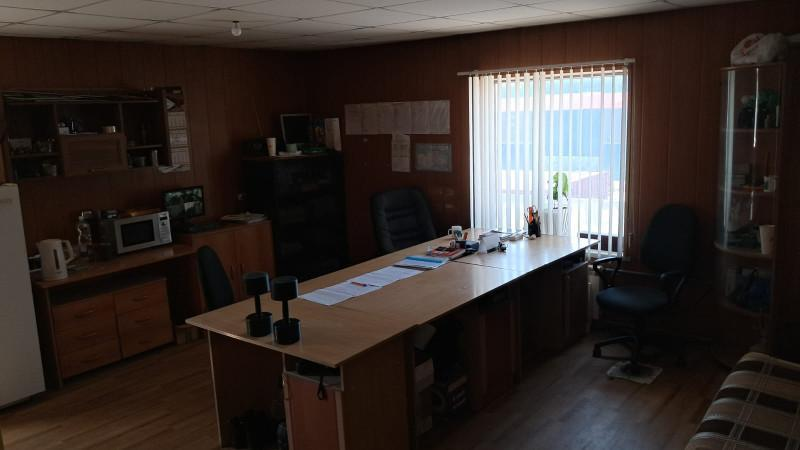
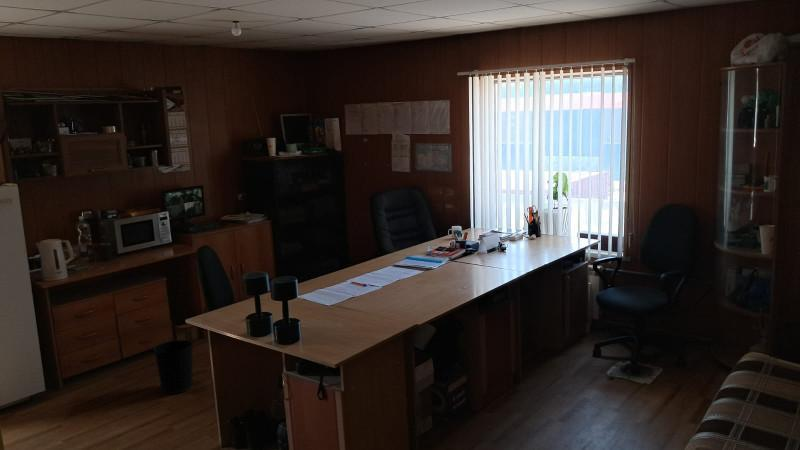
+ wastebasket [152,339,194,395]
